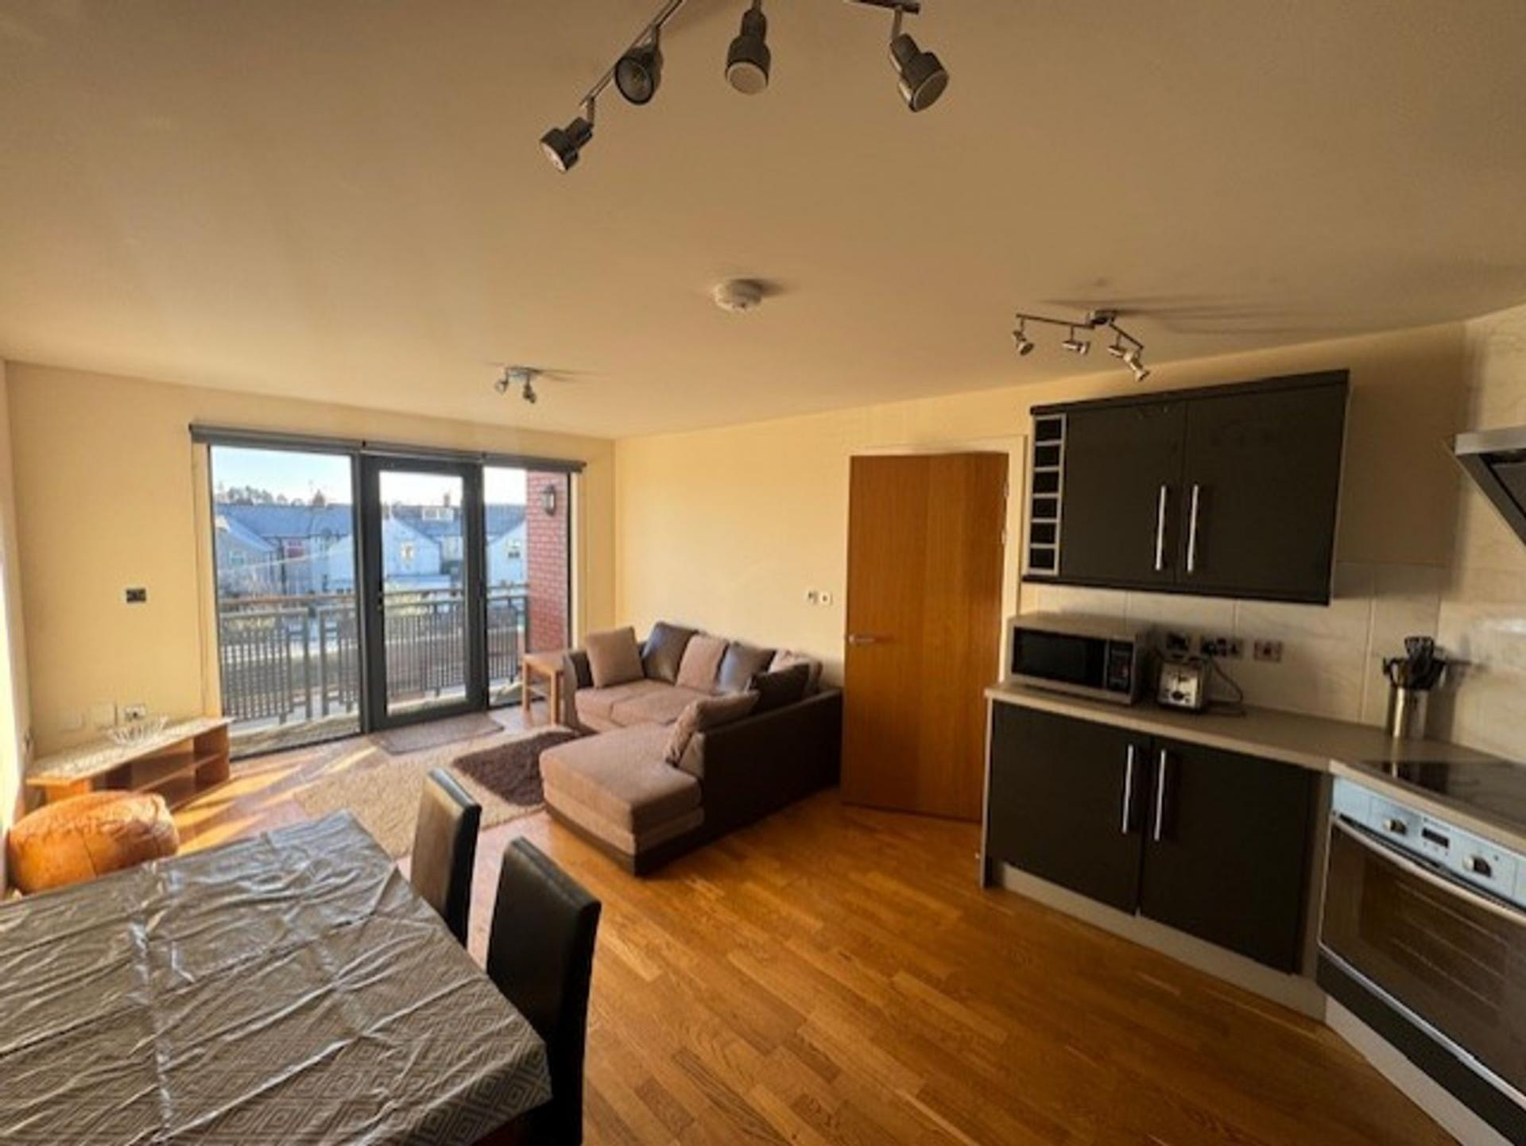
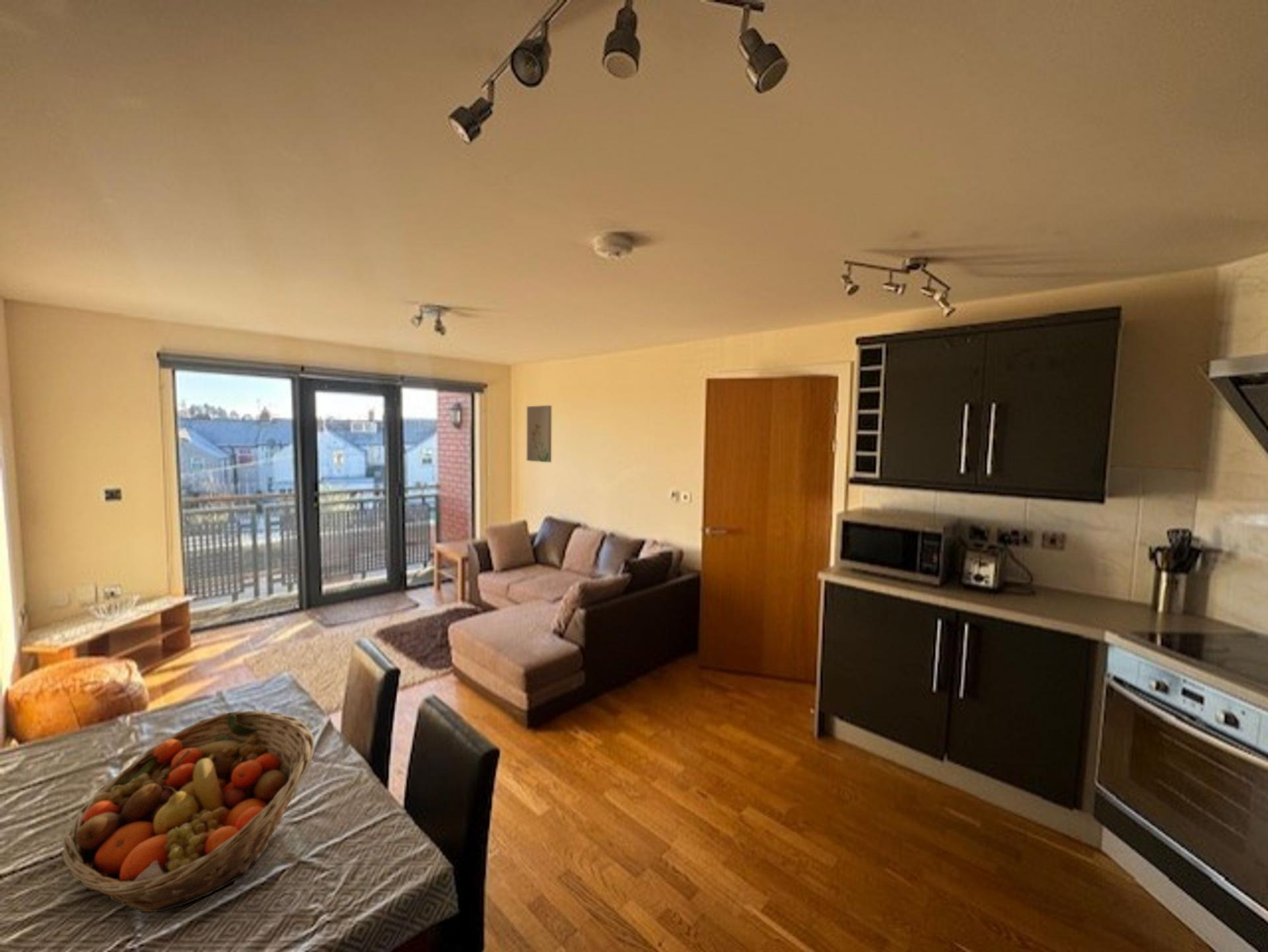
+ fruit basket [61,710,315,912]
+ wall art [526,405,552,463]
